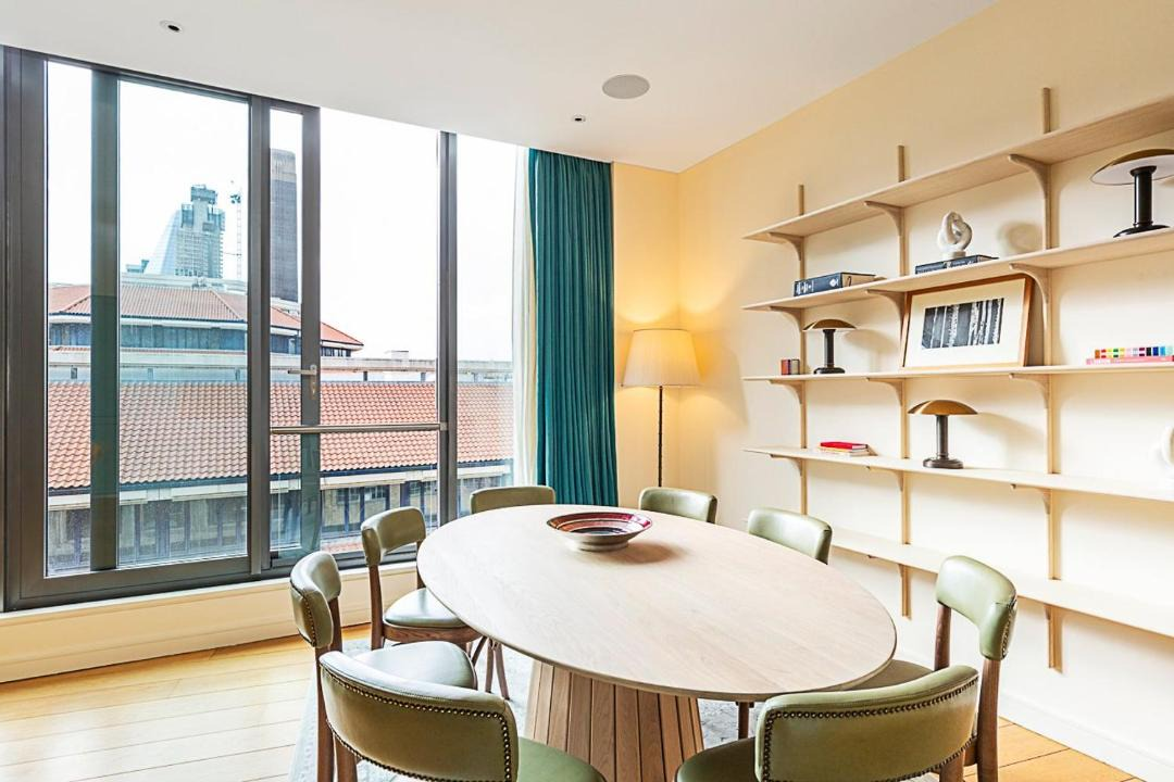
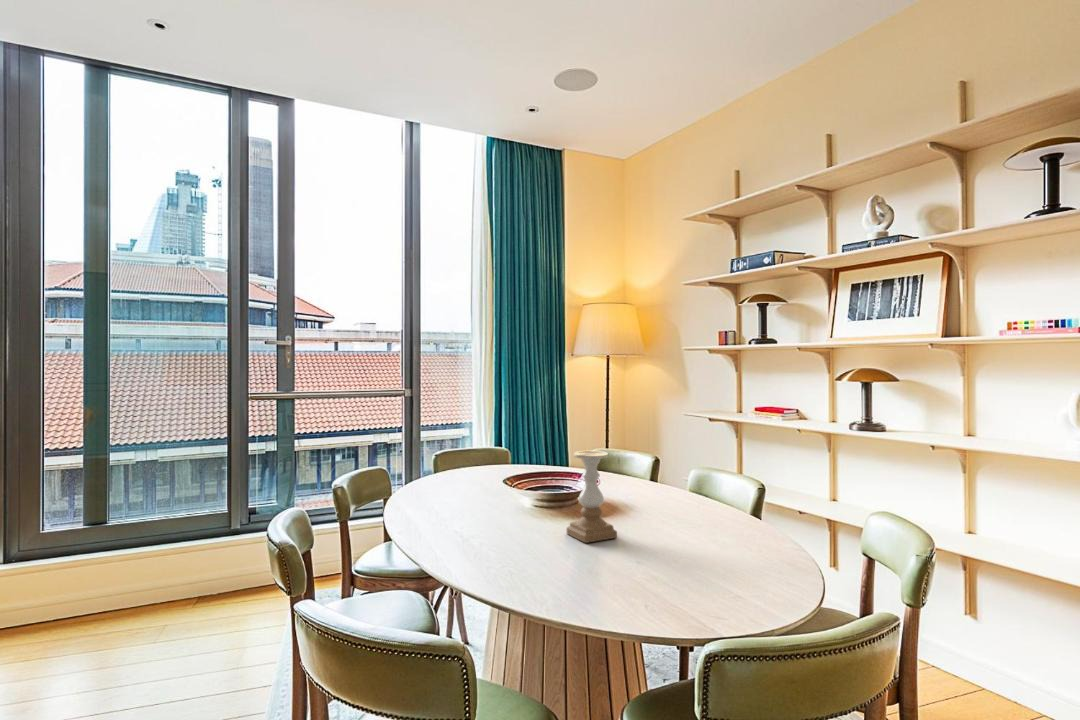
+ candle holder [566,450,618,544]
